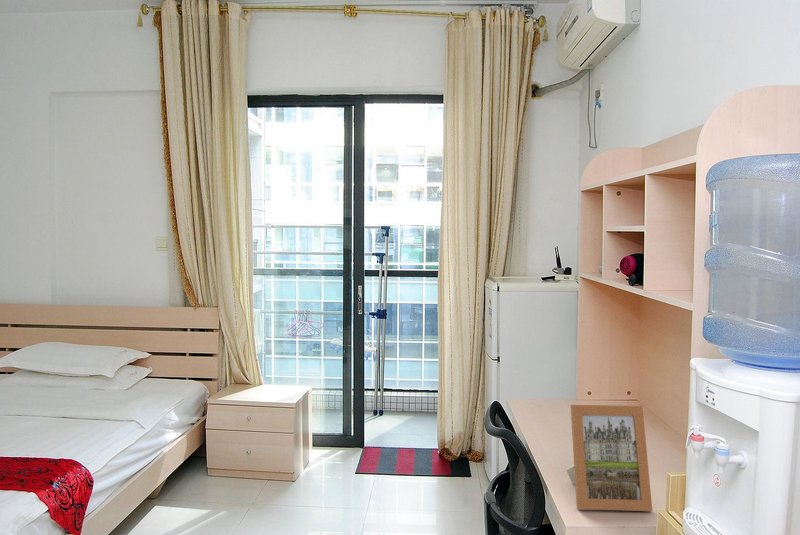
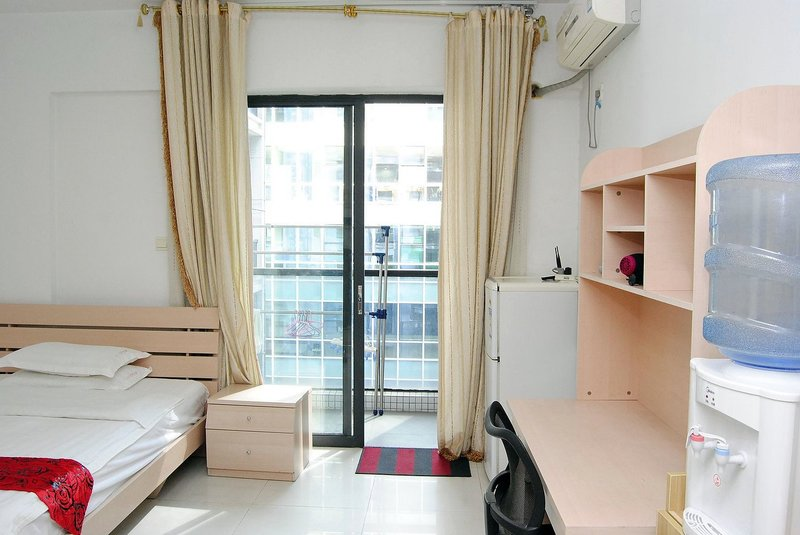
- picture frame [566,404,653,512]
